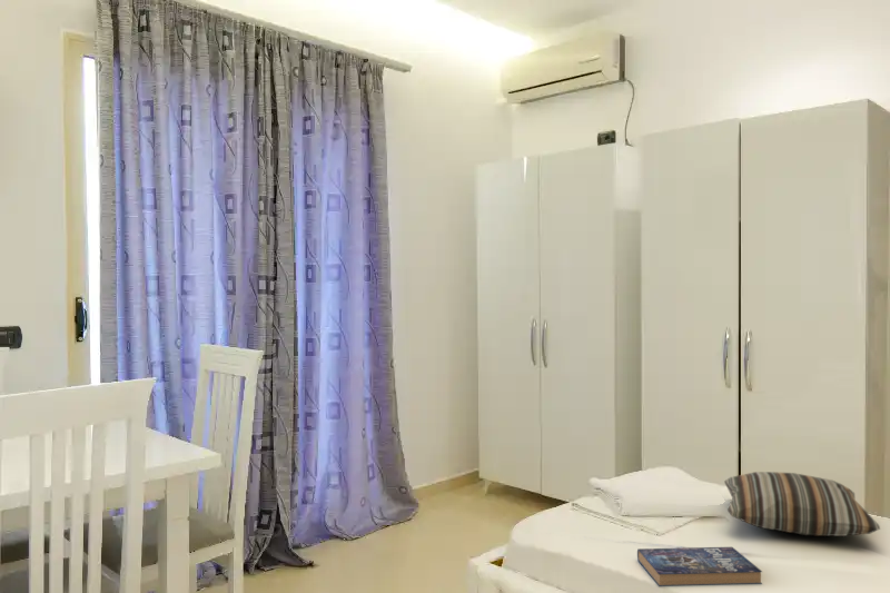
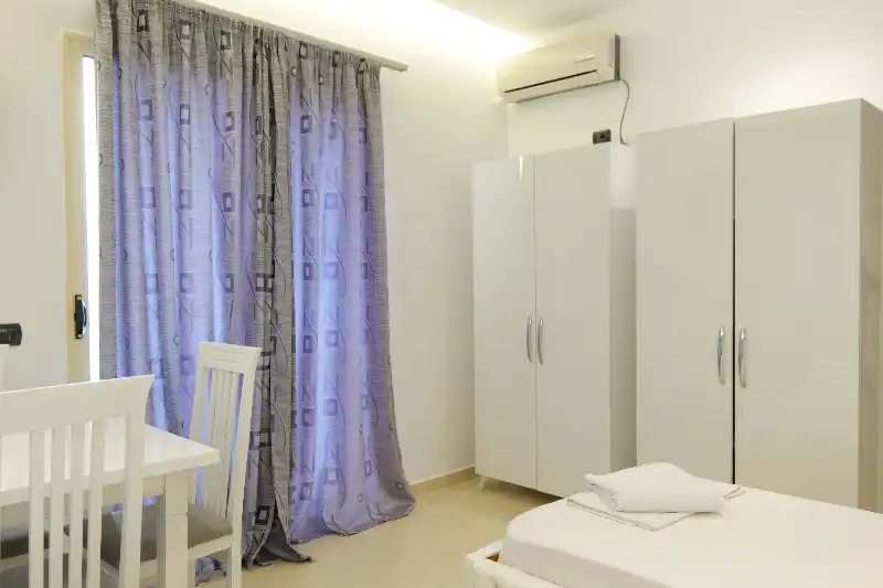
- pillow [723,471,881,537]
- book [636,546,763,587]
